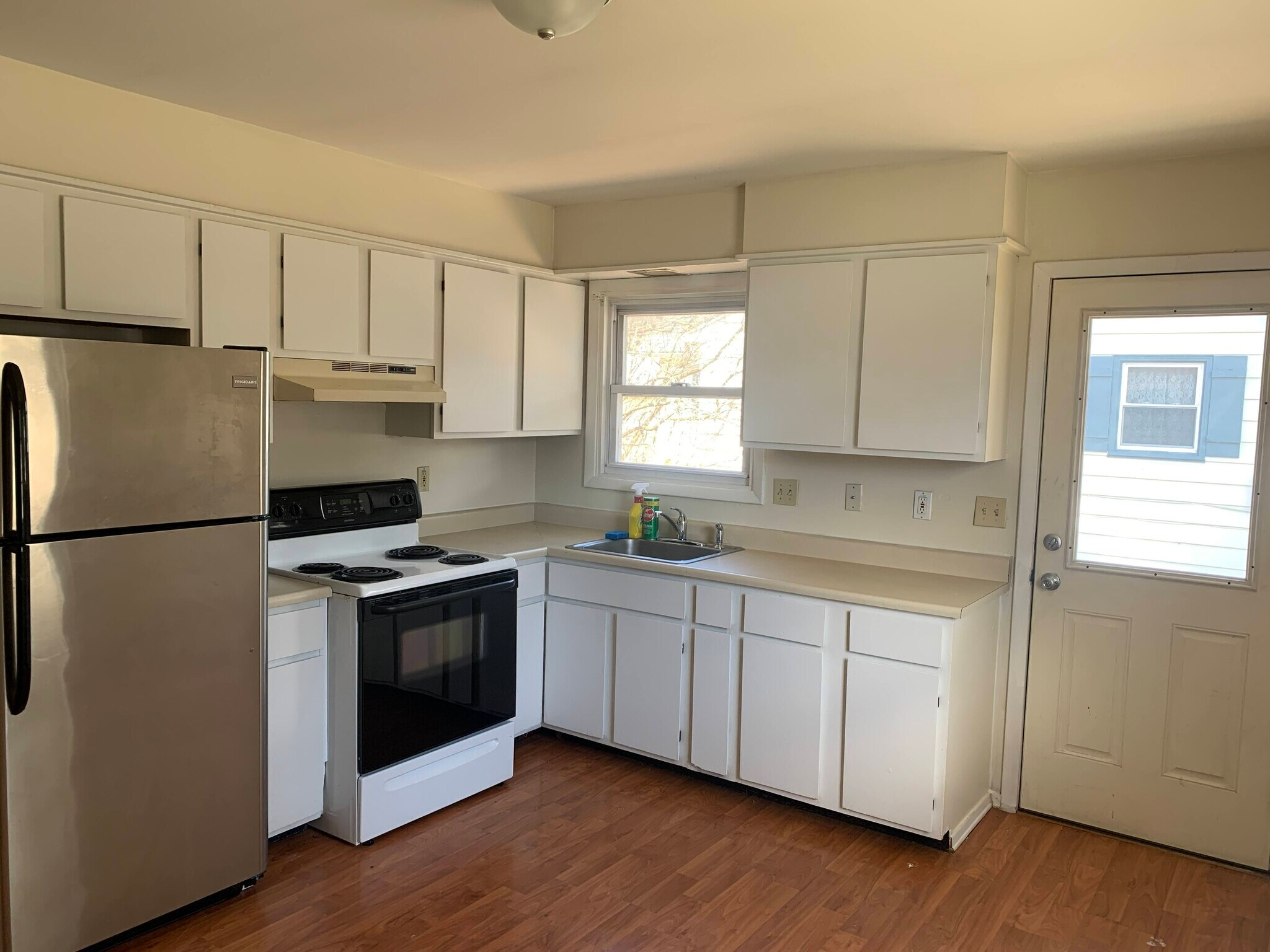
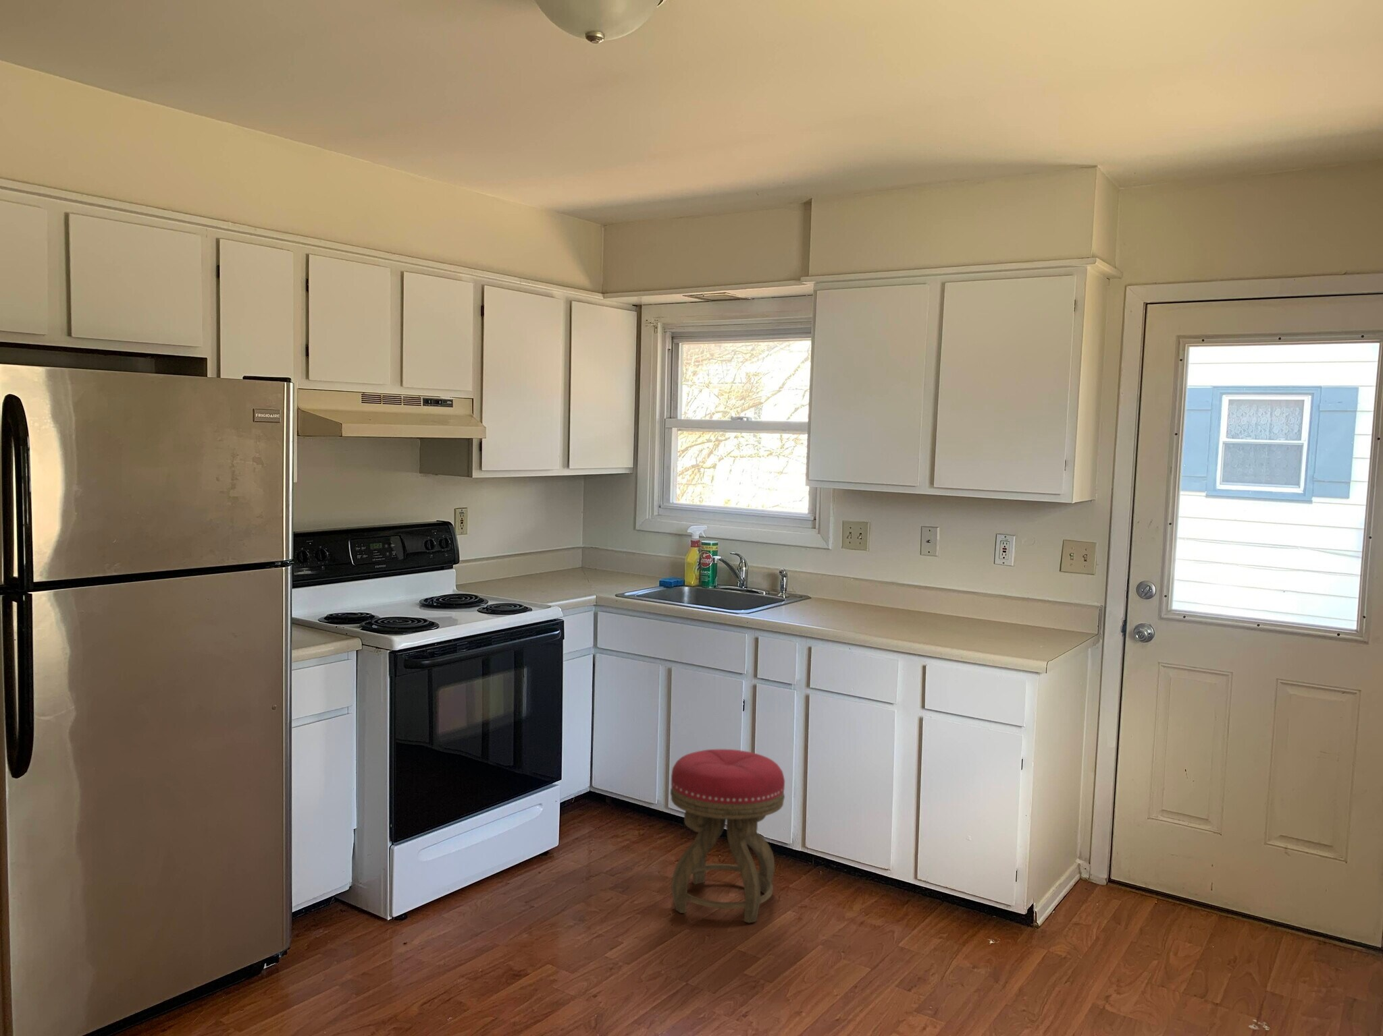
+ stool [670,749,785,923]
